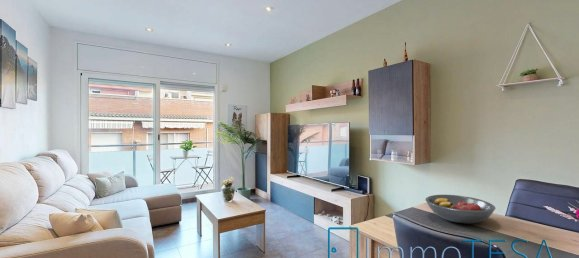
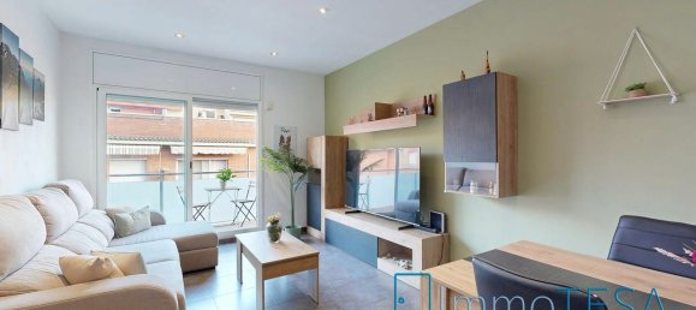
- fruit bowl [424,194,496,224]
